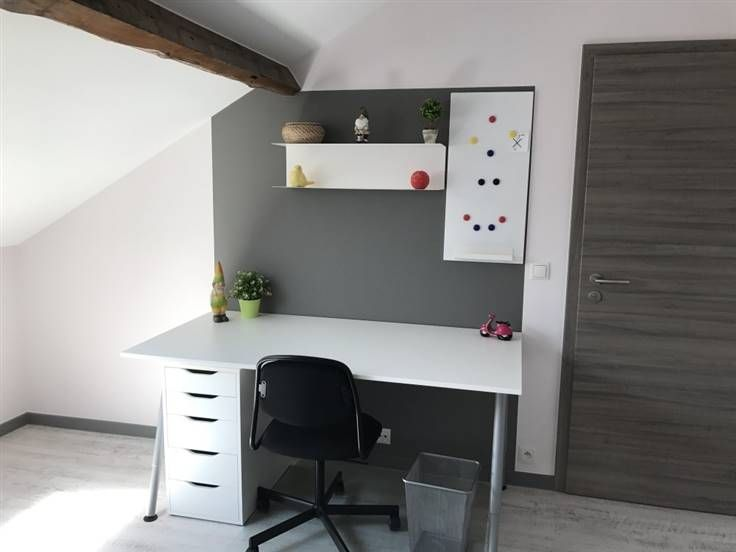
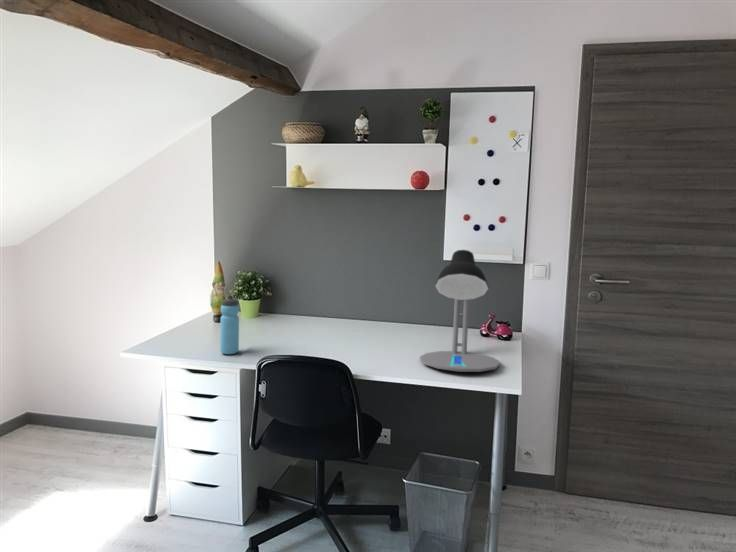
+ desk lamp [419,249,501,373]
+ water bottle [219,294,240,355]
